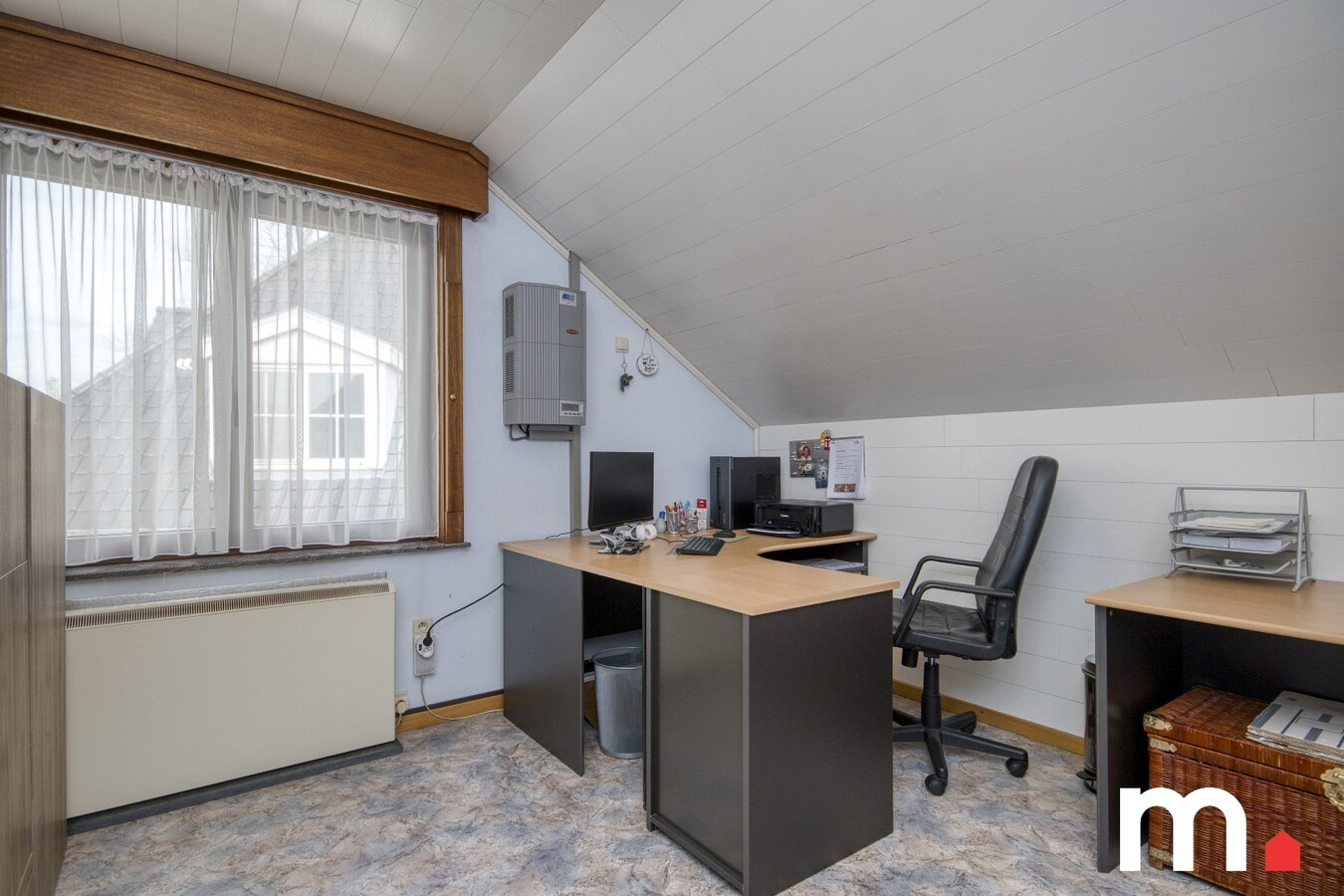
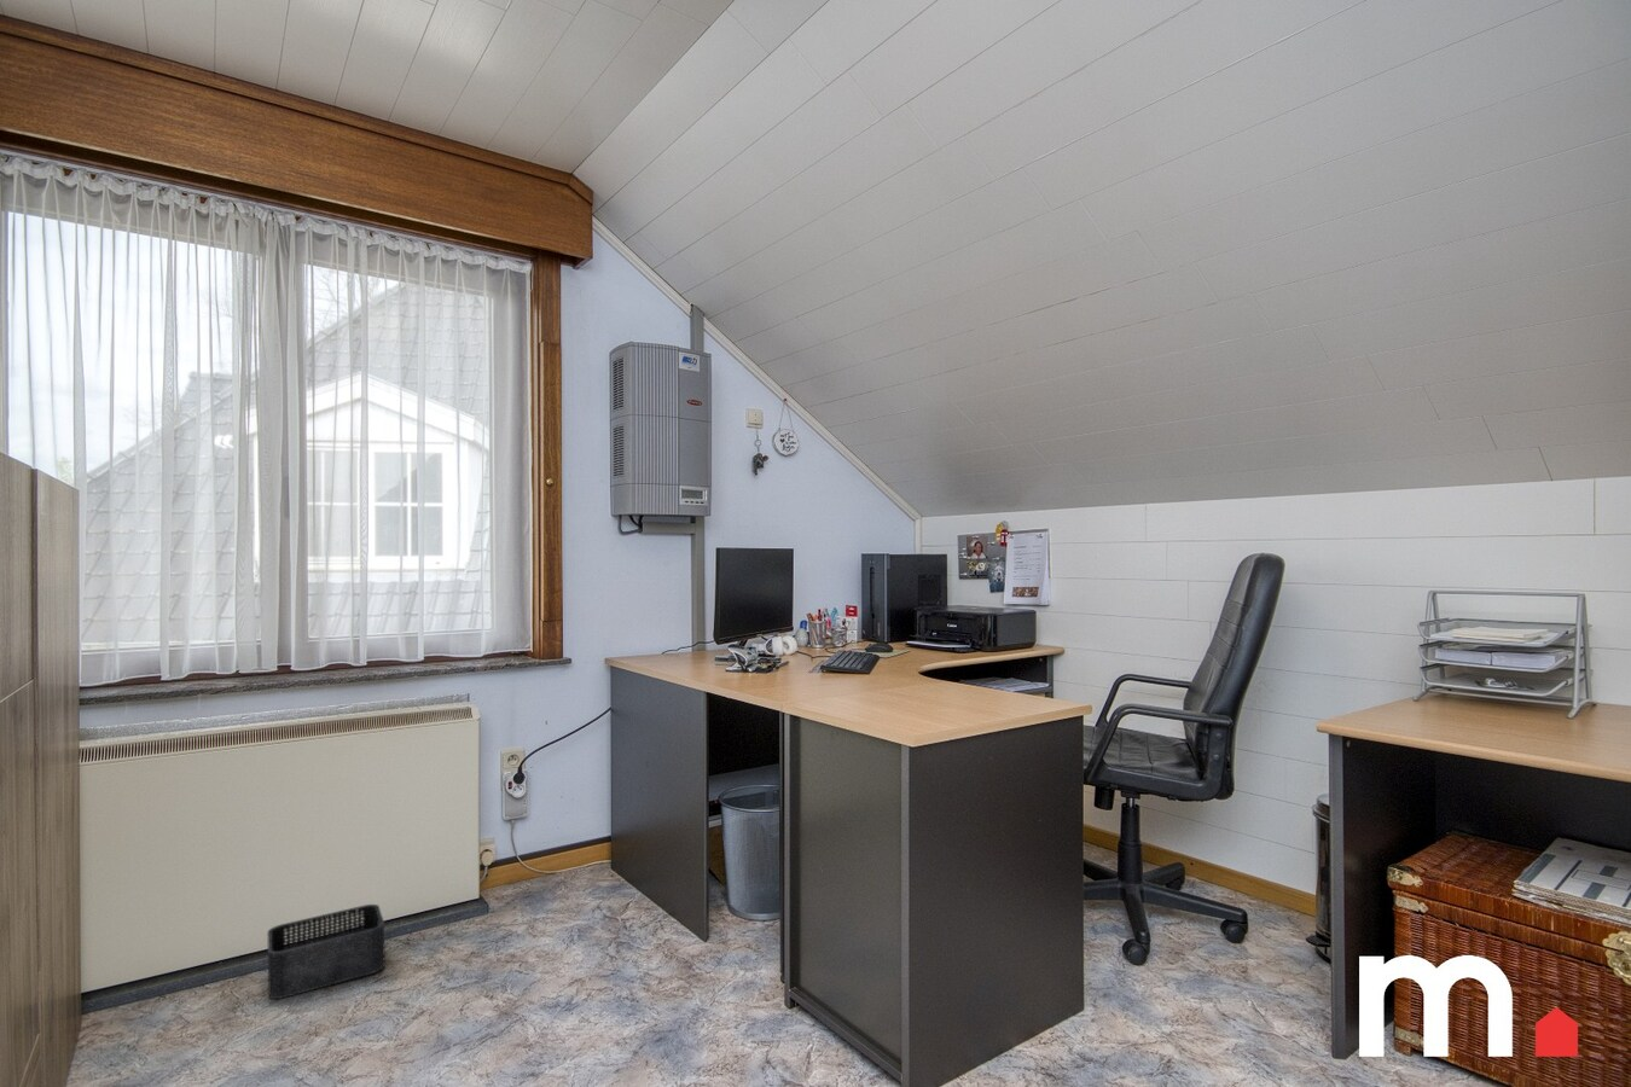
+ storage bin [266,904,387,1000]
